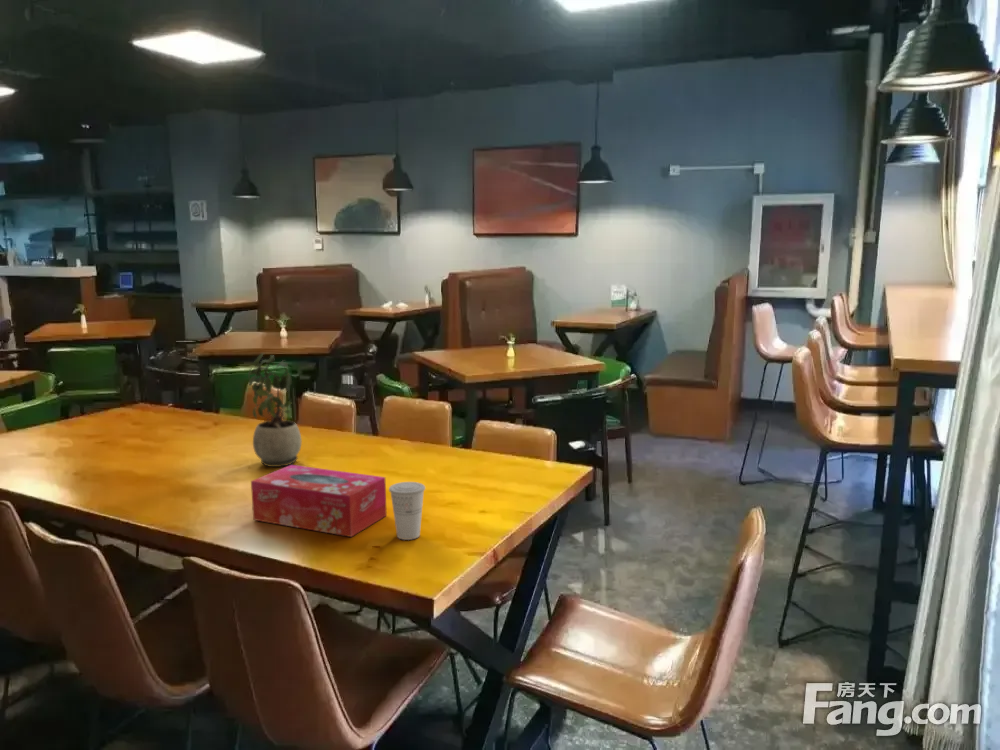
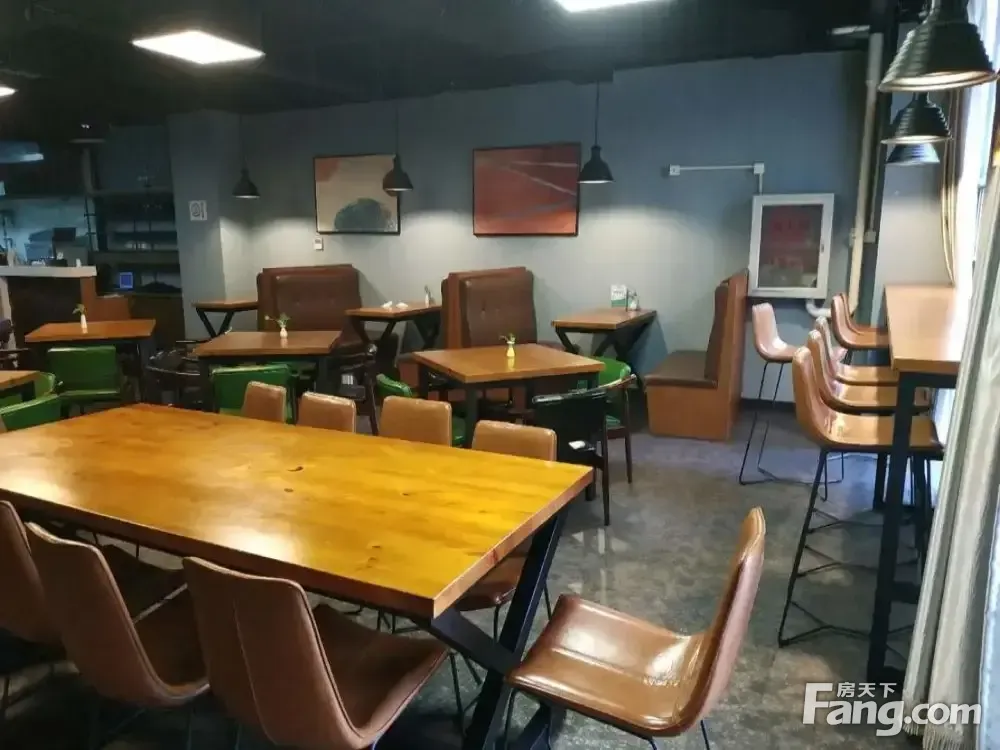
- potted plant [247,352,302,468]
- cup [388,481,426,541]
- tissue box [250,464,388,538]
